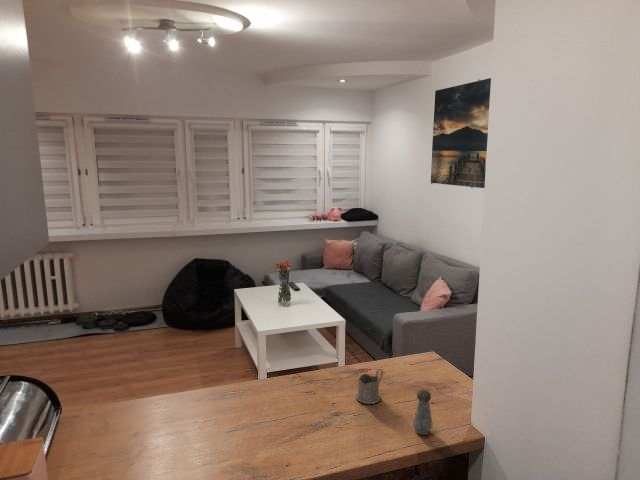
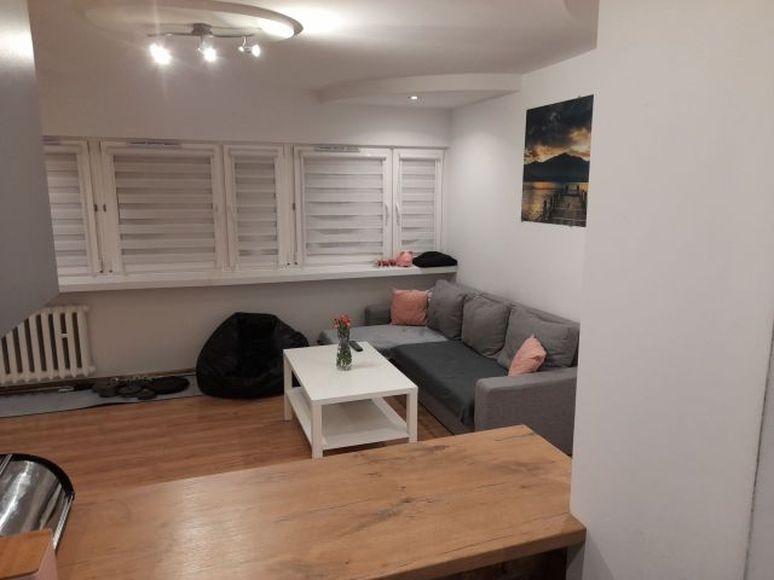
- salt shaker [412,389,434,436]
- tea glass holder [355,368,384,405]
